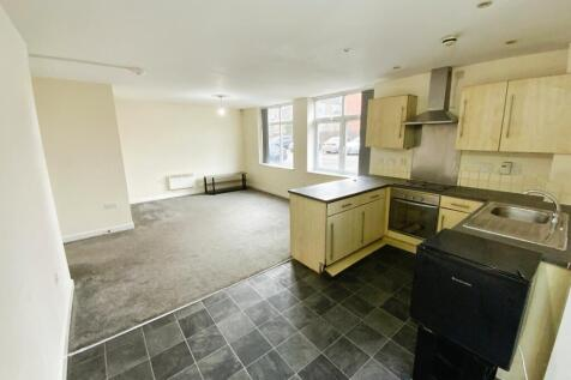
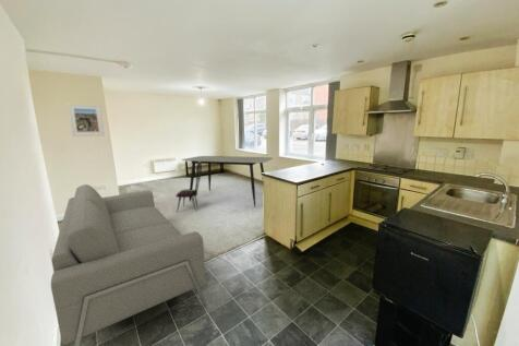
+ dining chair [174,162,203,214]
+ sofa [50,183,208,346]
+ dining table [181,155,274,208]
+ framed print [67,103,106,138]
